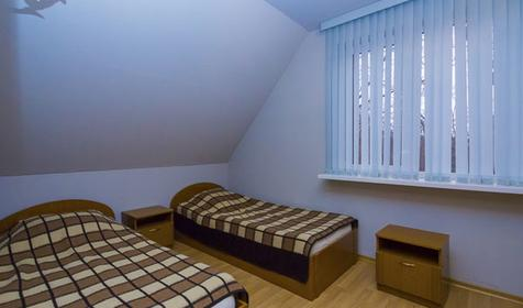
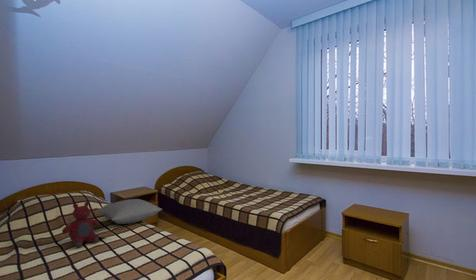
+ pillow [96,198,163,225]
+ teddy bear [61,201,100,249]
